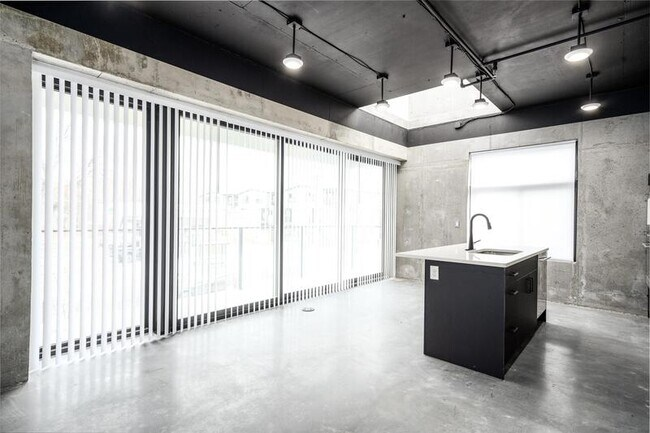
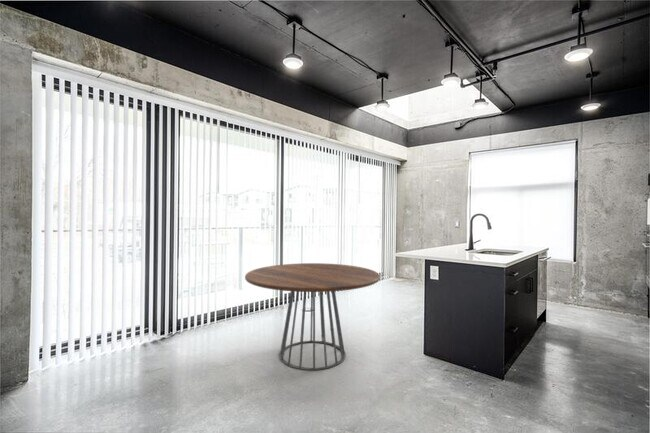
+ dining table [244,262,381,371]
